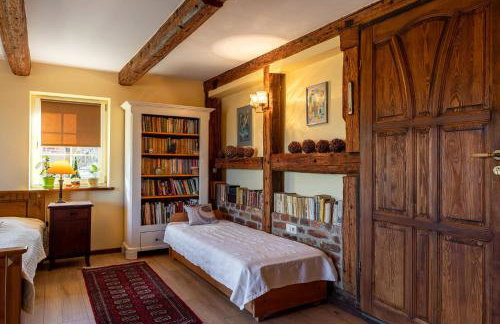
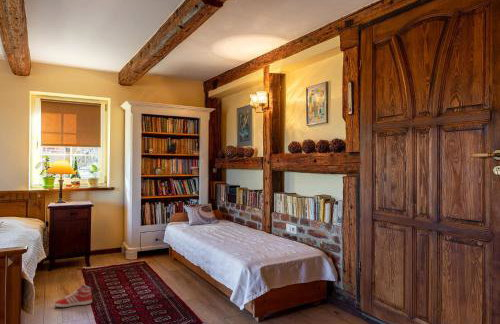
+ sneaker [53,283,93,308]
